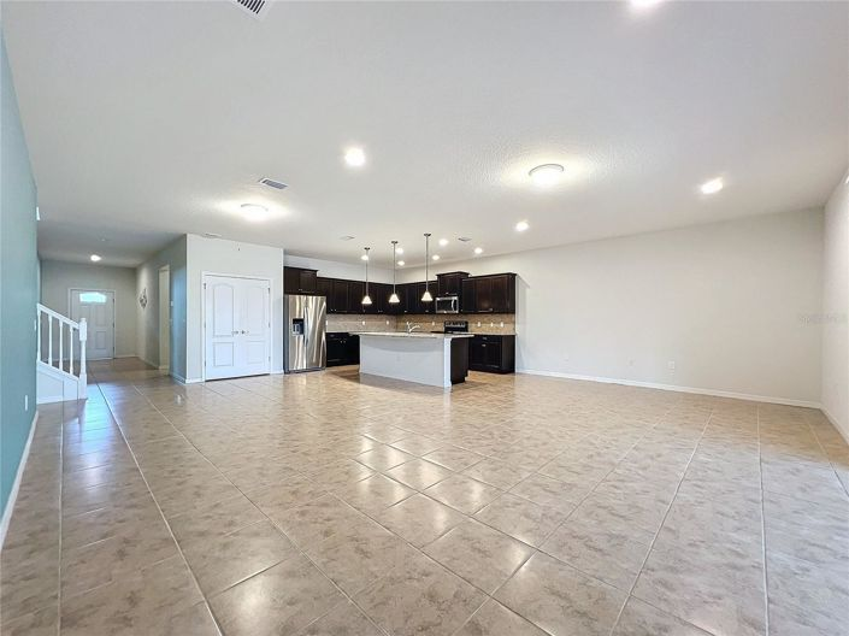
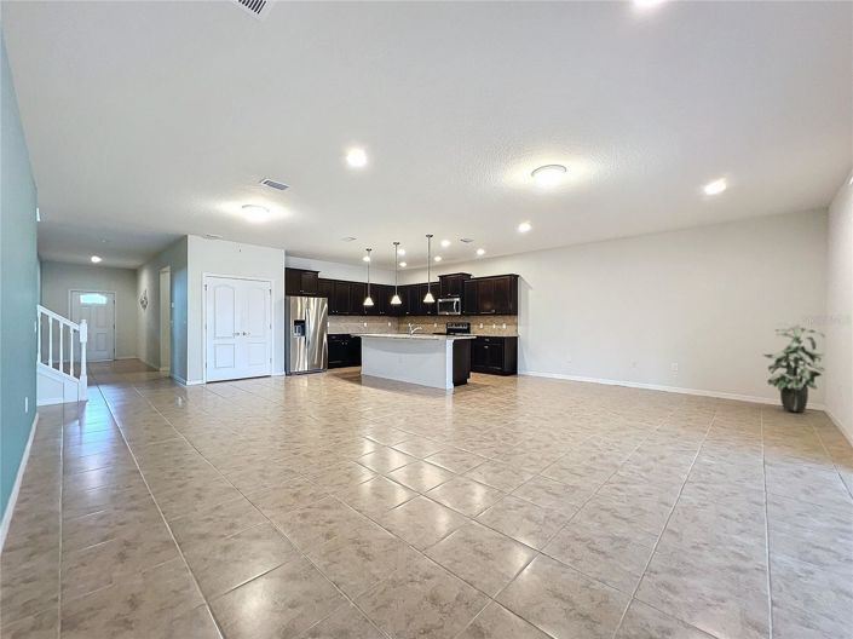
+ indoor plant [761,321,825,414]
